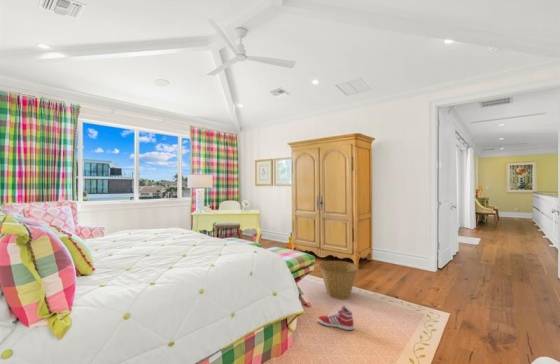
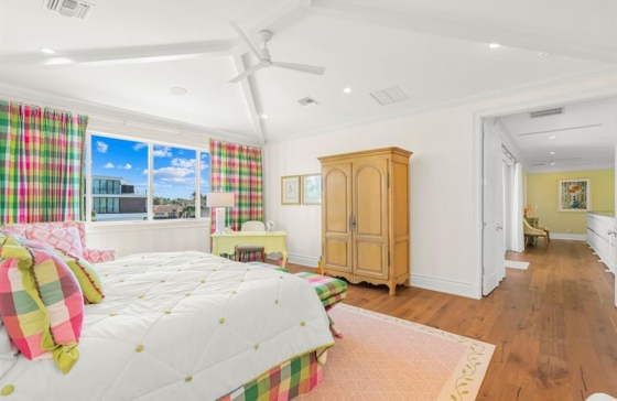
- basket [318,260,359,300]
- sneaker [317,304,355,331]
